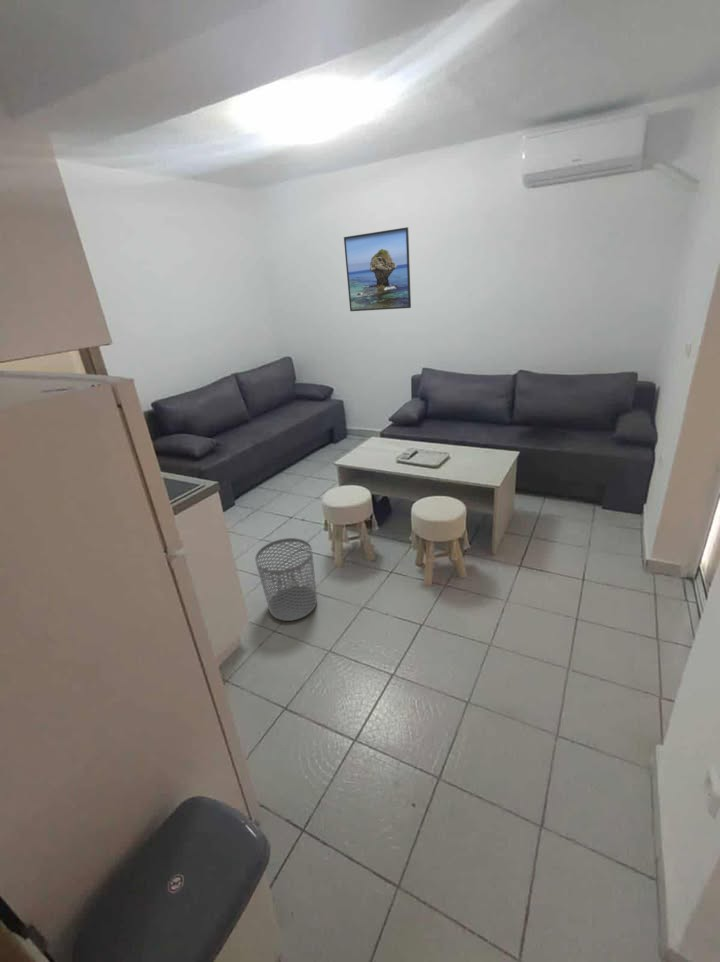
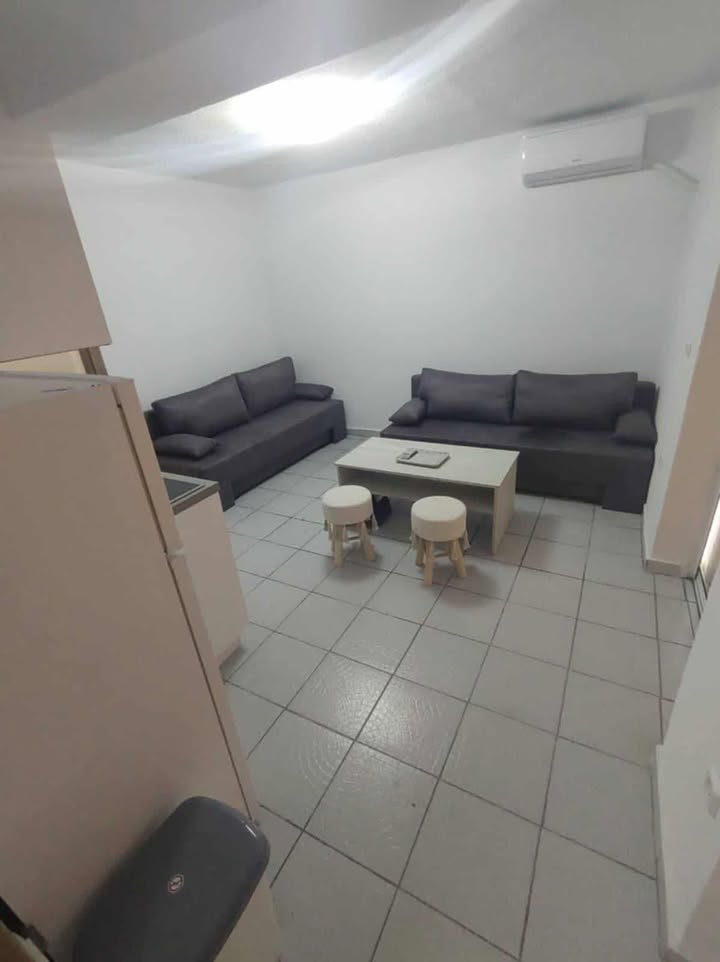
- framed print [343,226,412,312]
- waste bin [254,537,318,622]
